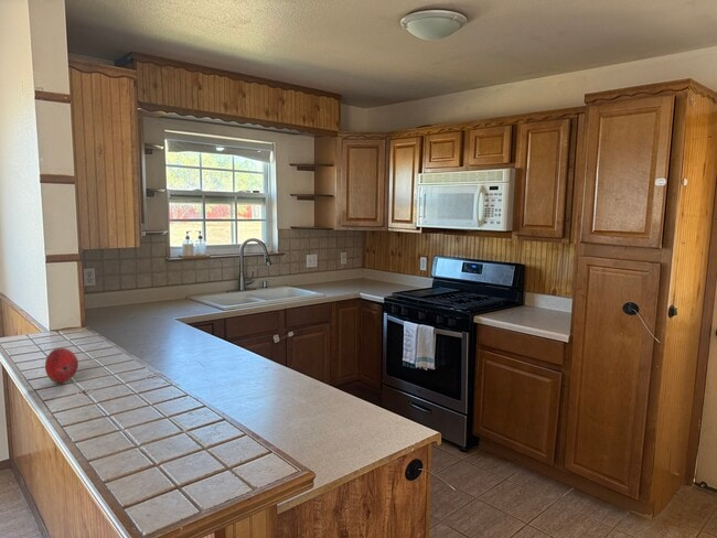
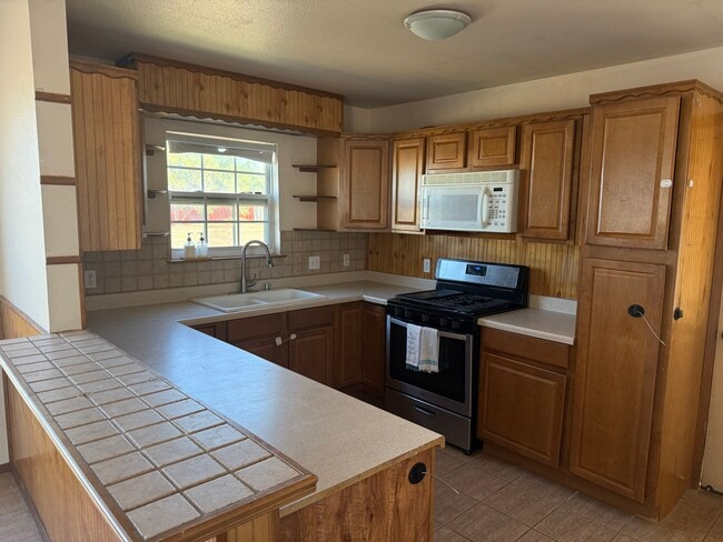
- fruit [44,347,79,385]
